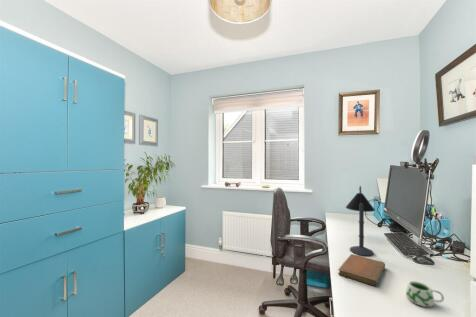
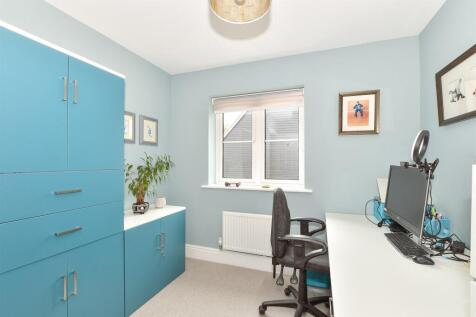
- desk lamp [345,185,376,257]
- mug [405,280,445,308]
- notebook [337,253,386,287]
